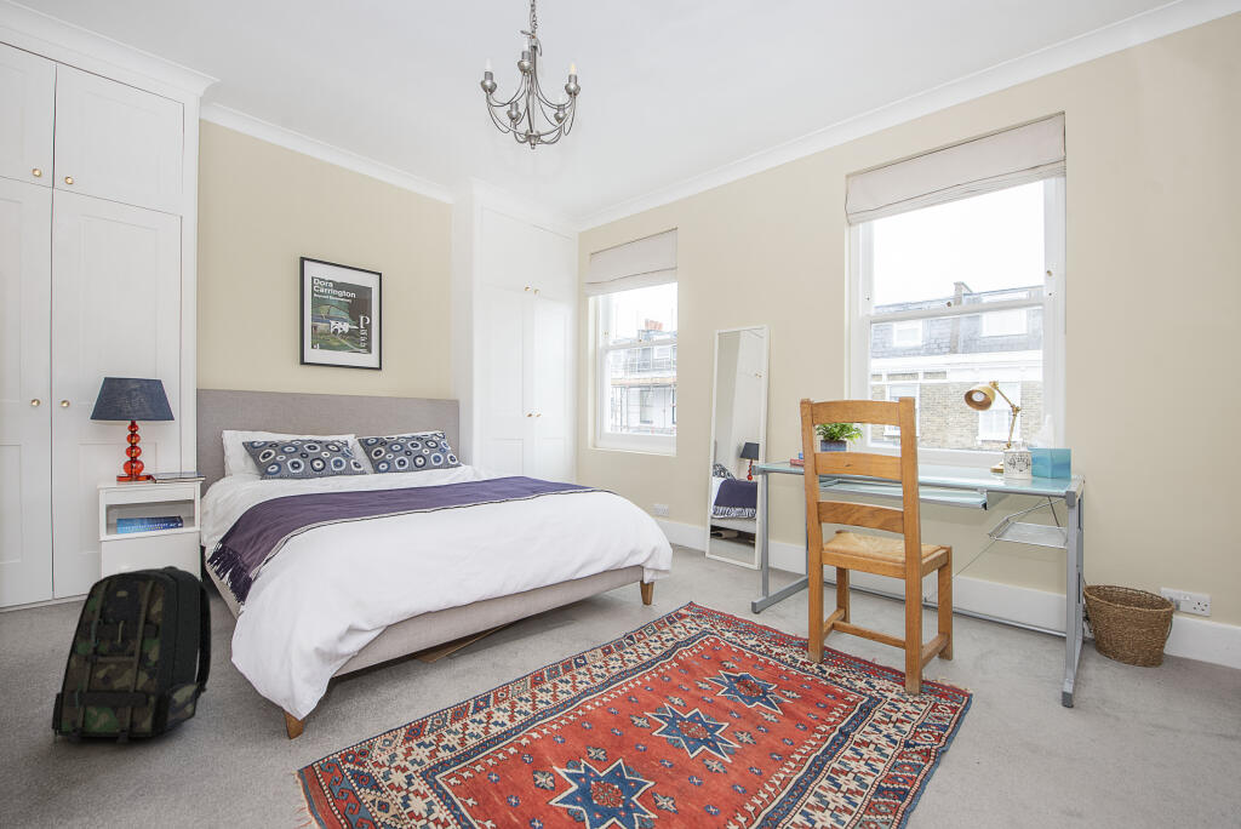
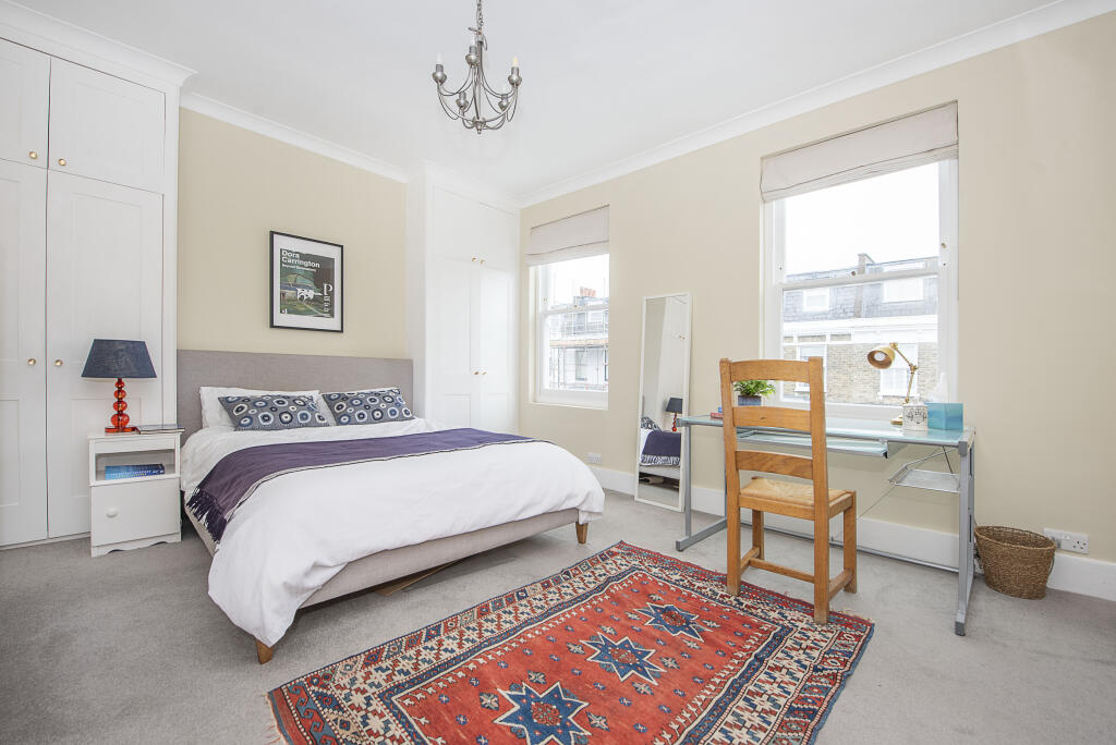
- backpack [51,565,212,745]
